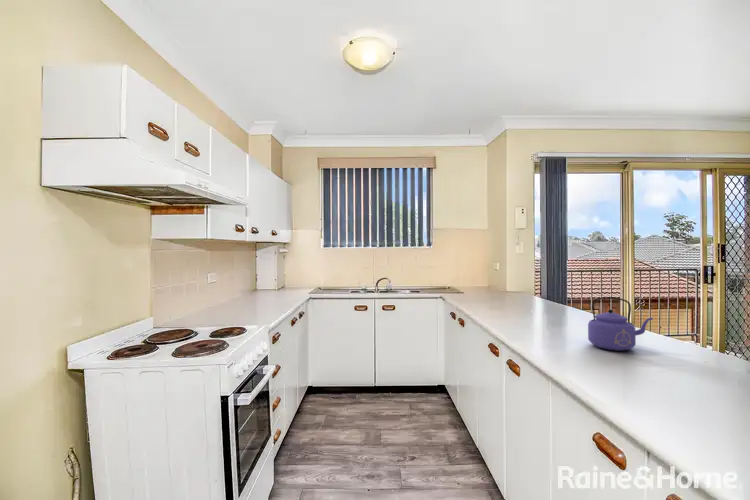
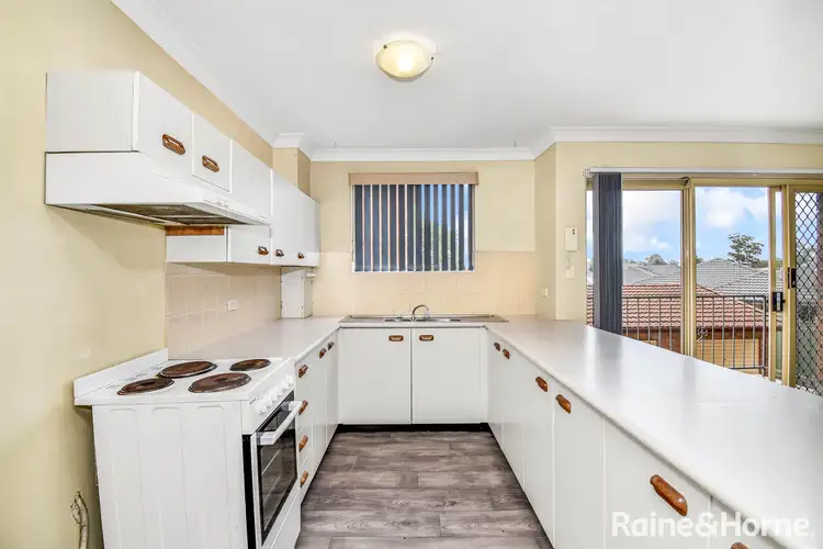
- kettle [587,296,654,352]
